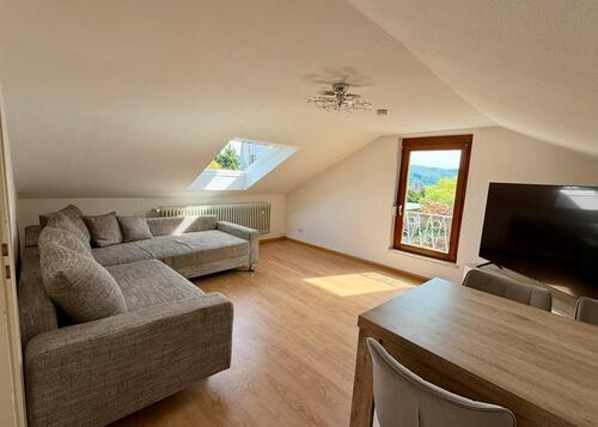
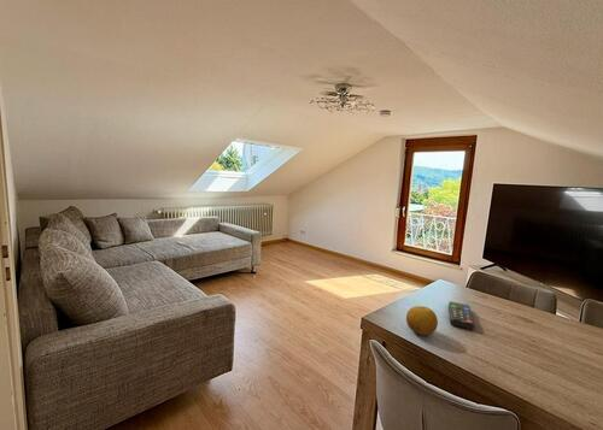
+ remote control [447,300,475,330]
+ fruit [405,305,439,336]
